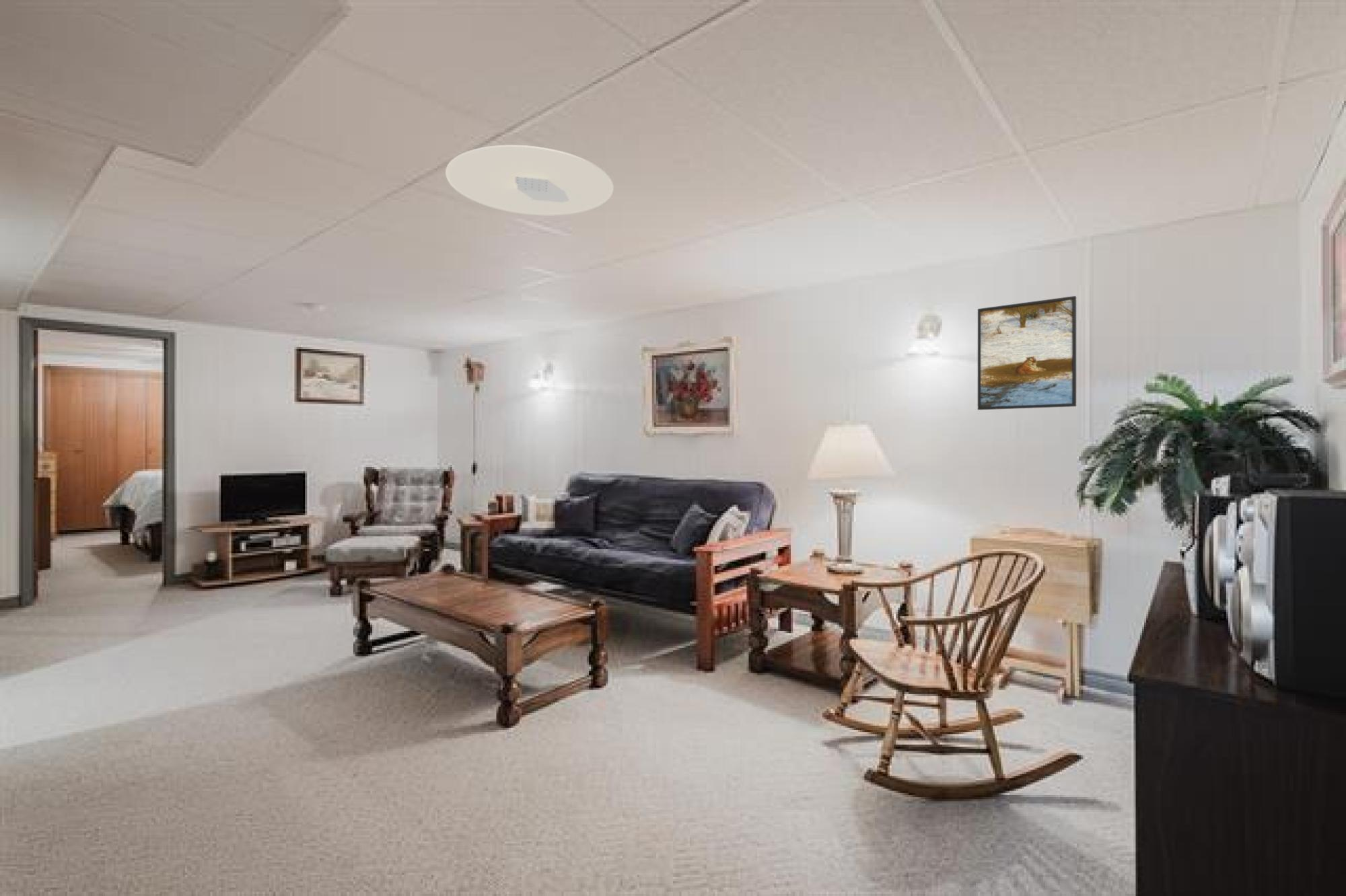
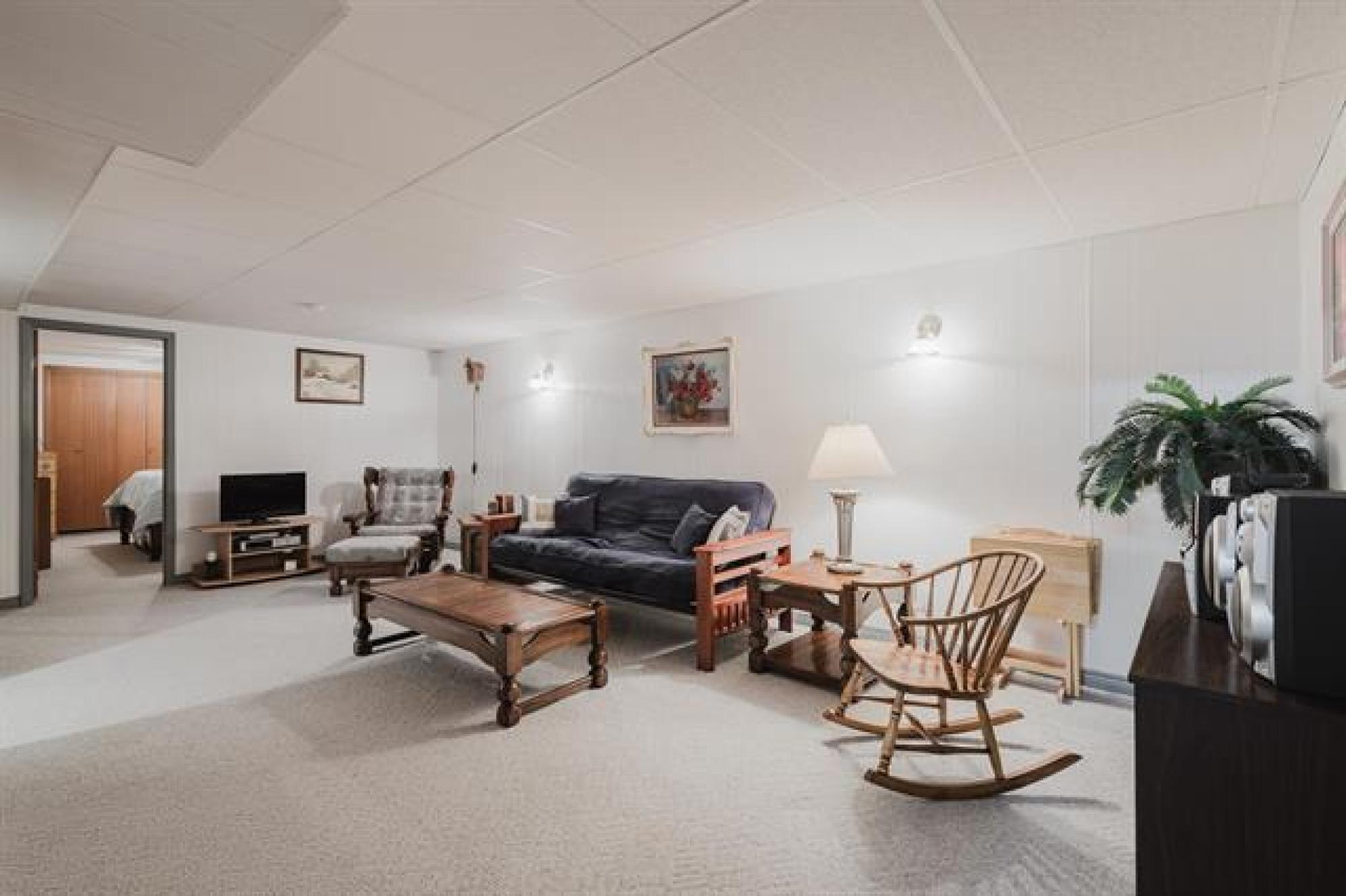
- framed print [977,295,1077,410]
- ceiling light [445,145,614,217]
